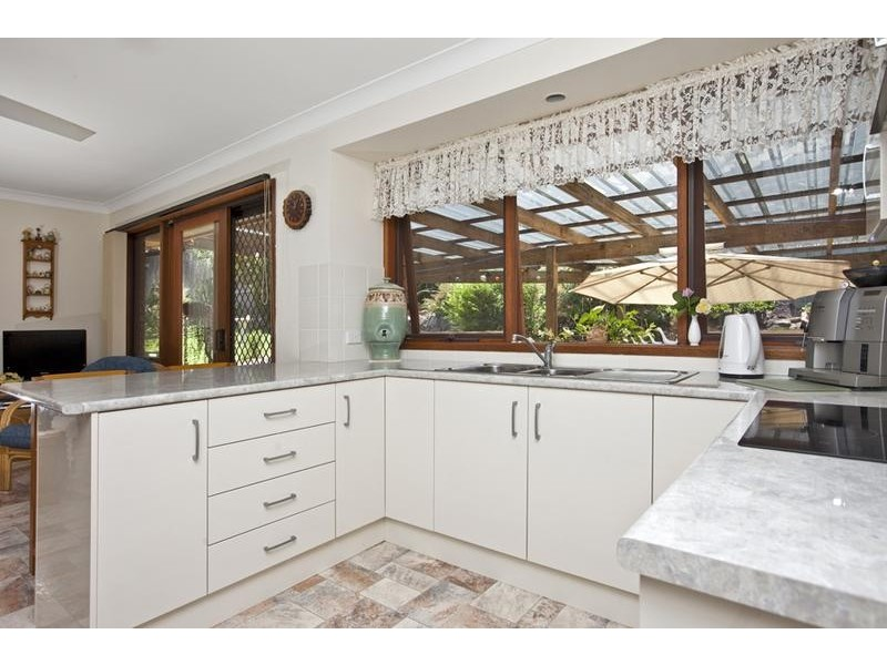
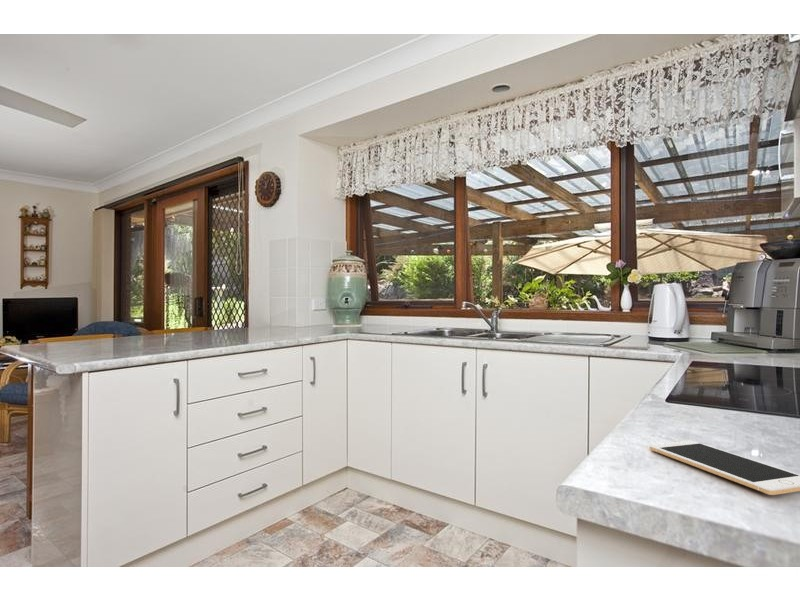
+ cell phone [648,440,800,496]
